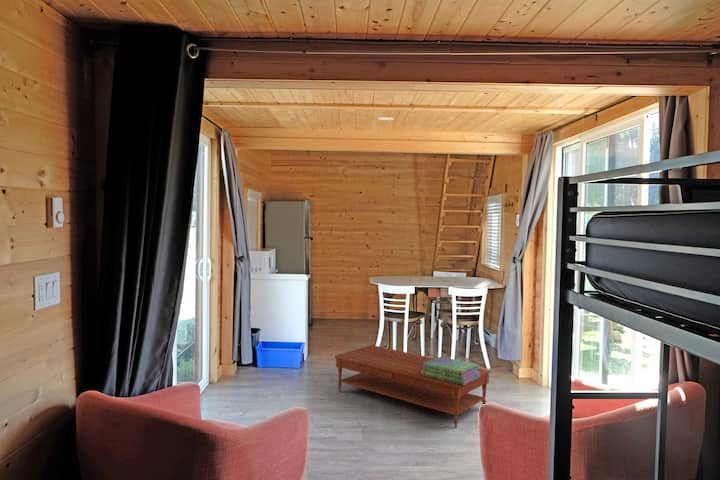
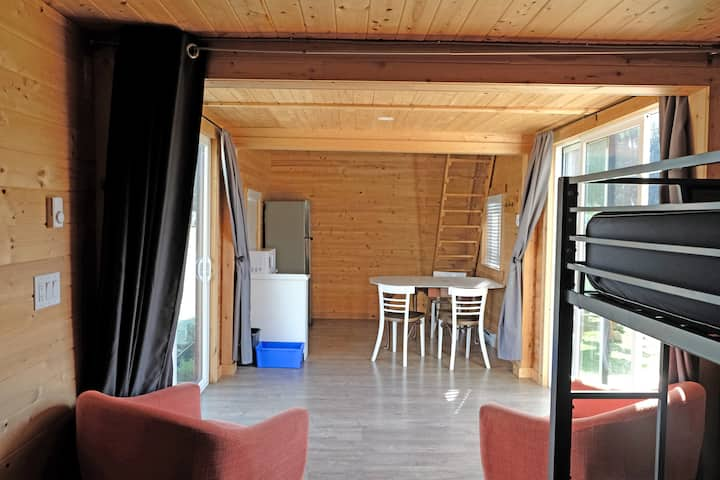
- coffee table [334,344,492,429]
- stack of books [421,356,480,385]
